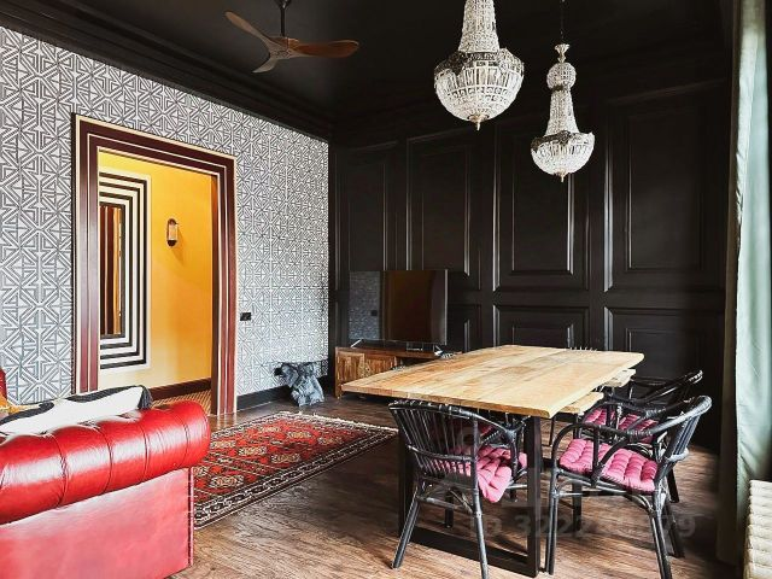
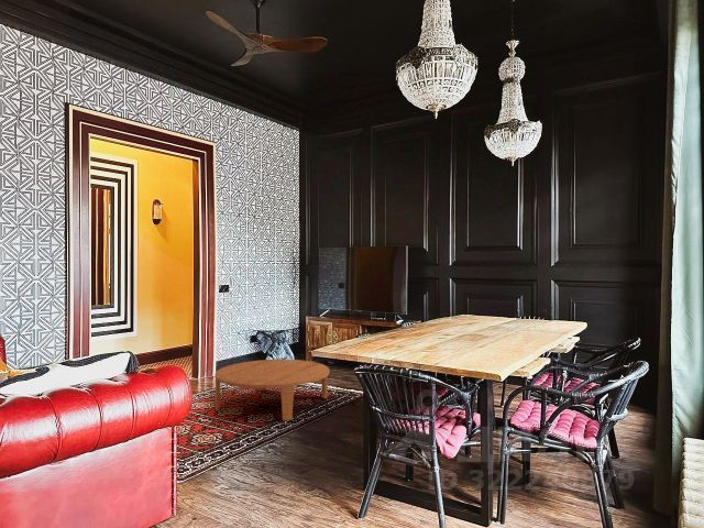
+ coffee table [215,359,330,421]
